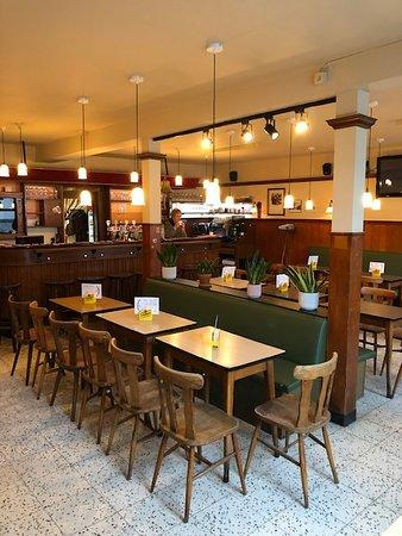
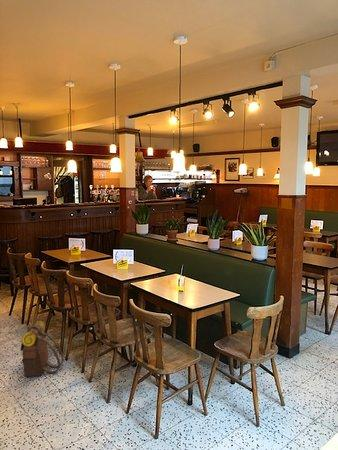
+ backpack [20,319,65,377]
